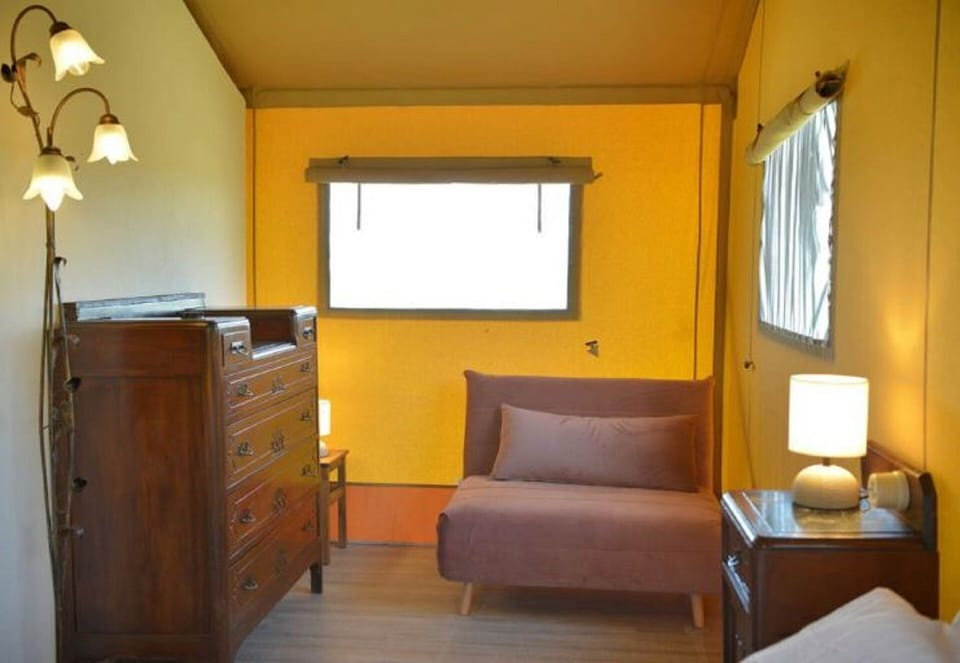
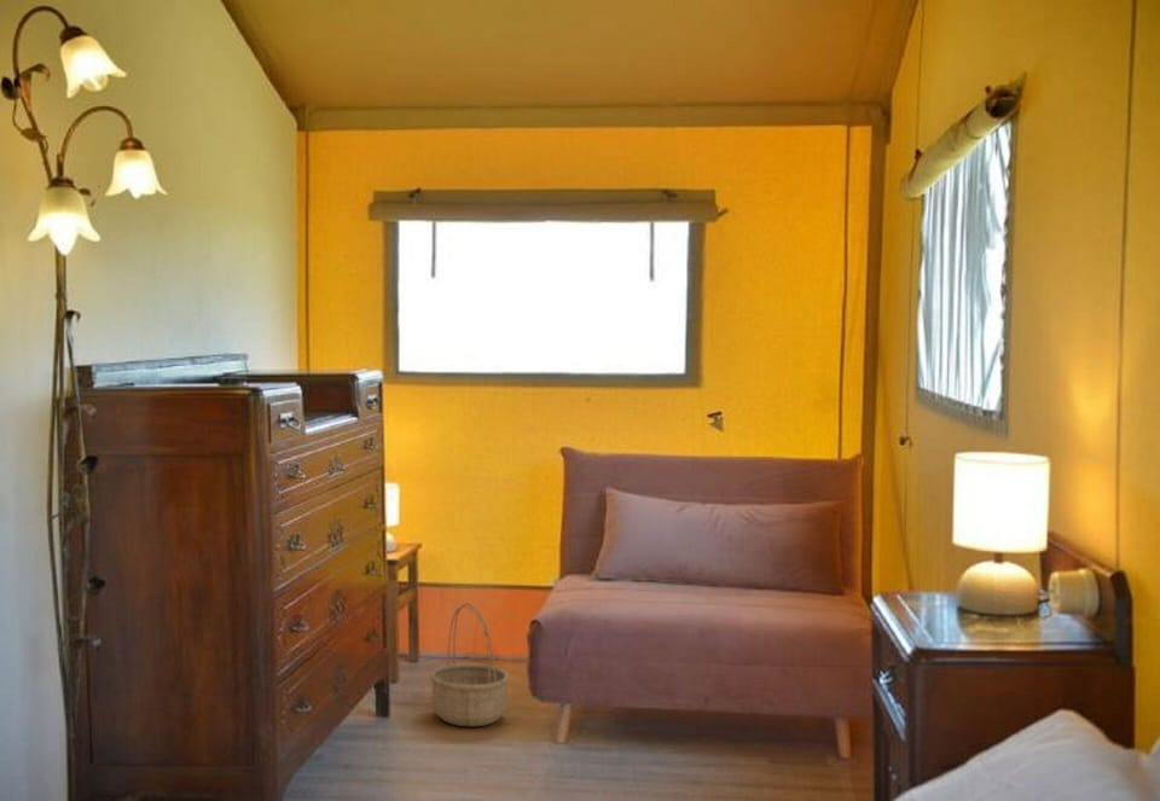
+ basket [429,602,511,727]
